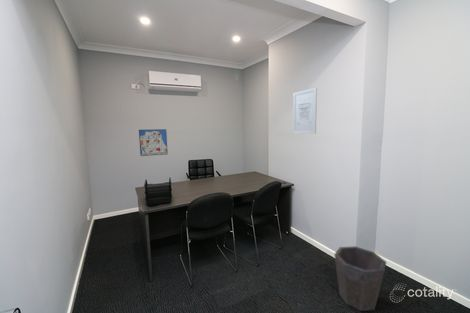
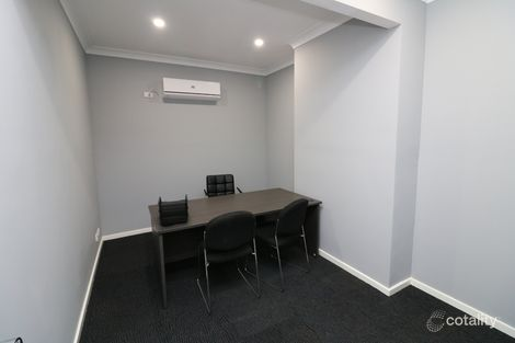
- wall art [292,87,318,135]
- wall art [138,128,169,157]
- waste bin [333,245,388,312]
